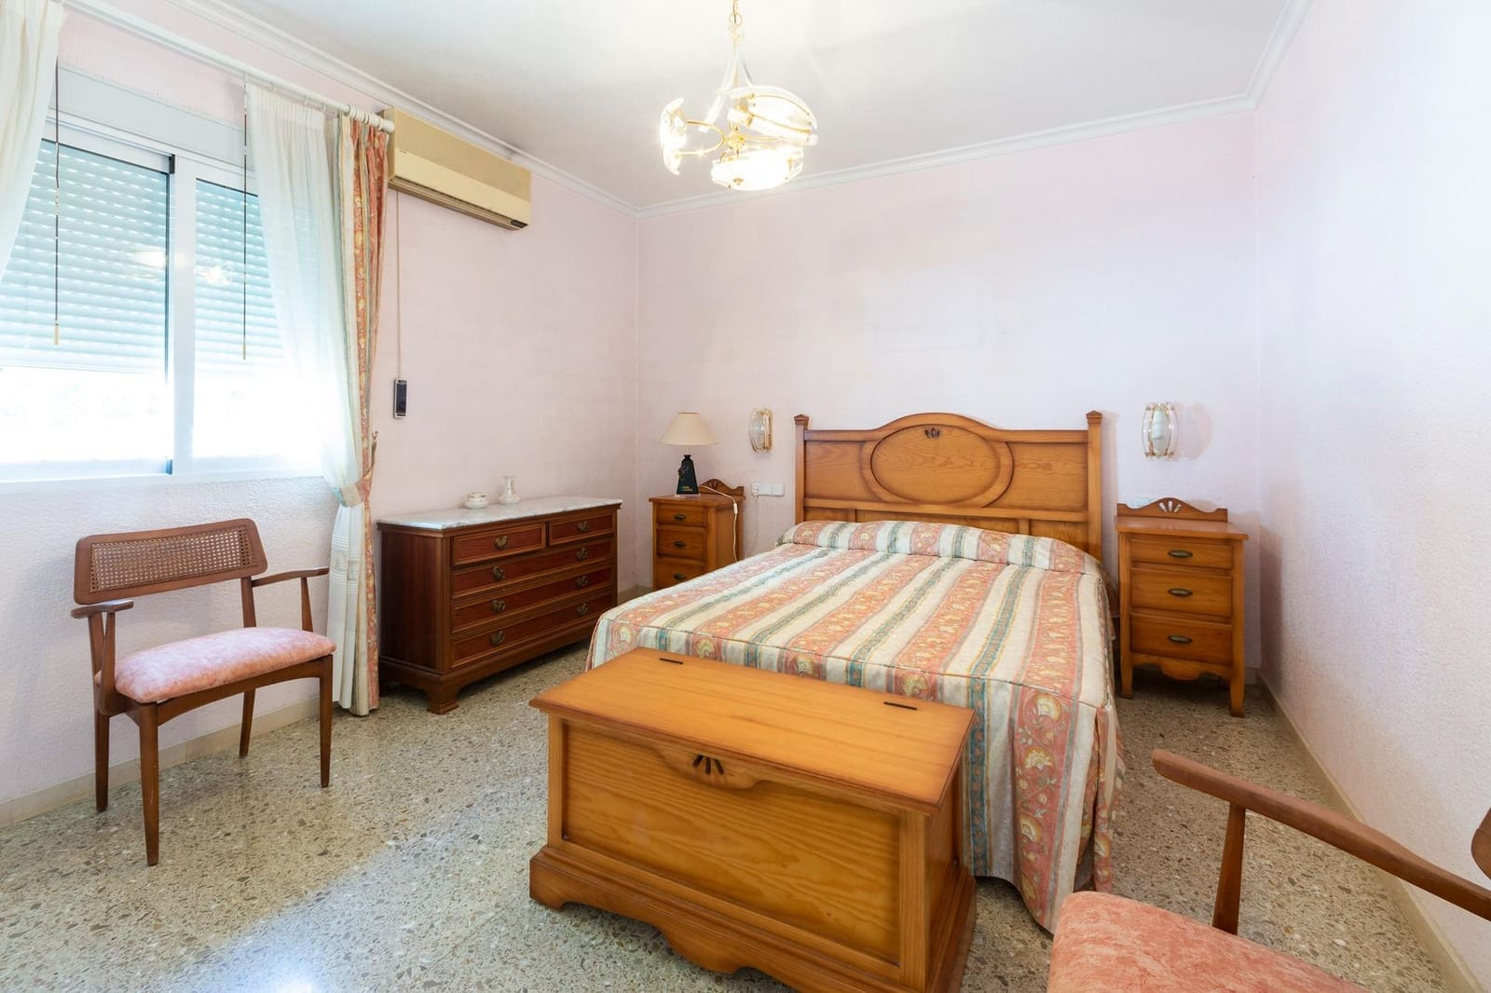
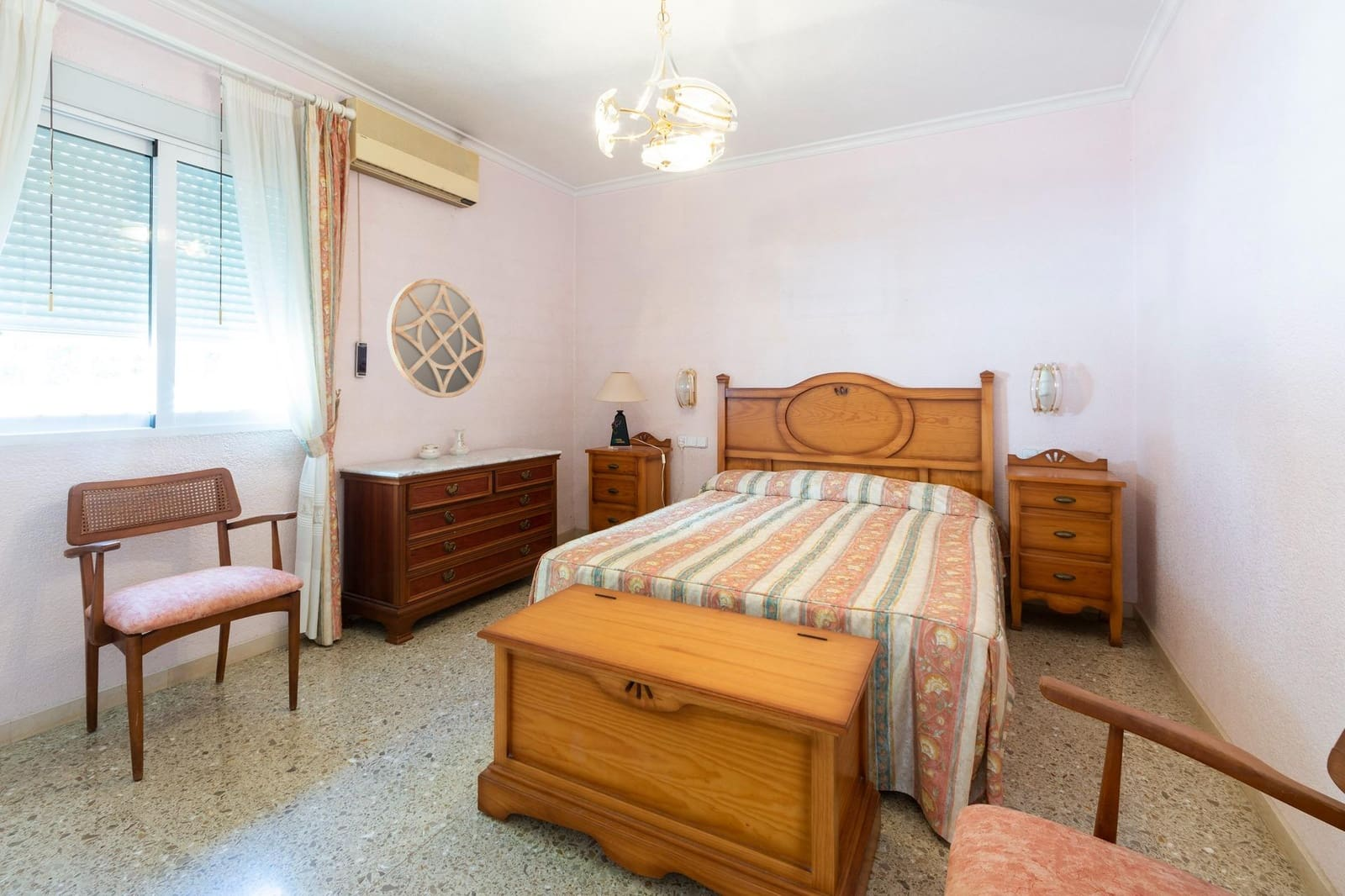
+ home mirror [386,277,488,398]
